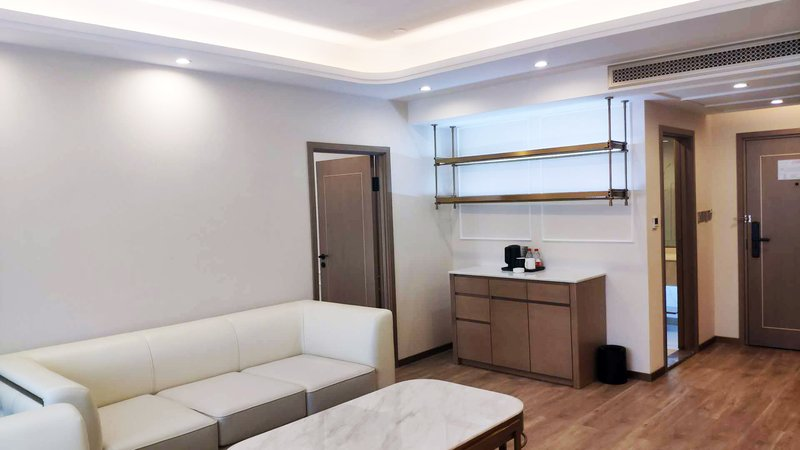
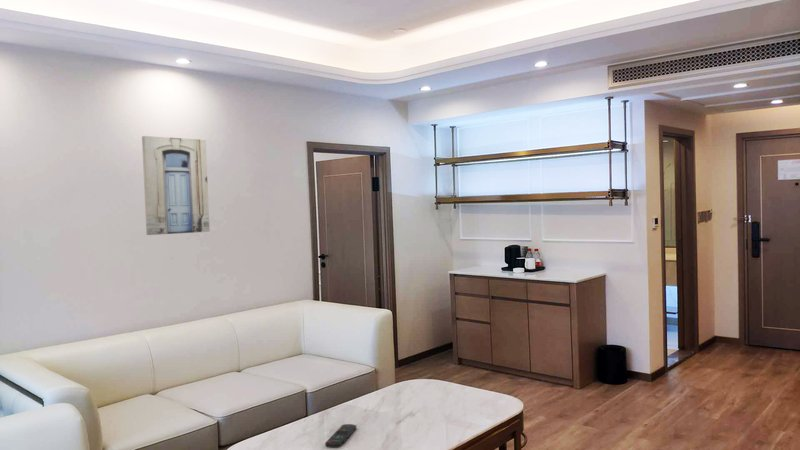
+ wall art [141,135,211,236]
+ remote control [324,423,357,449]
